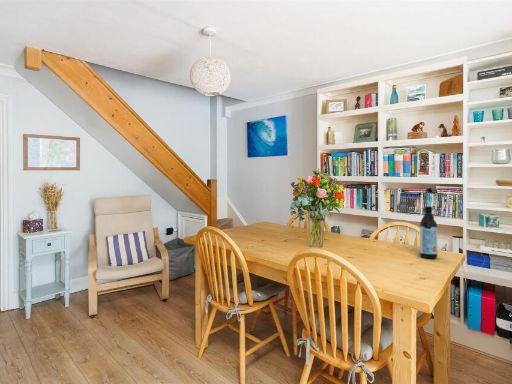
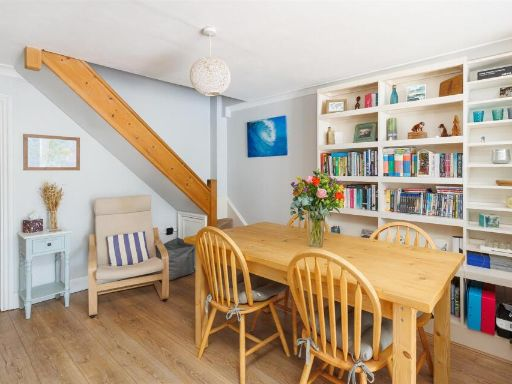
- water bottle [418,205,439,259]
